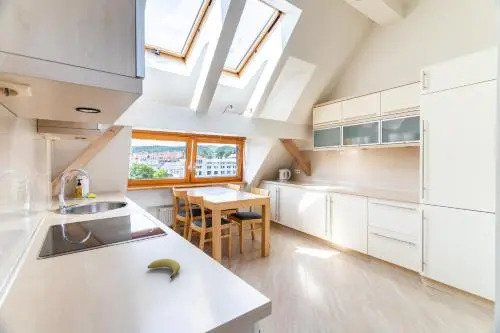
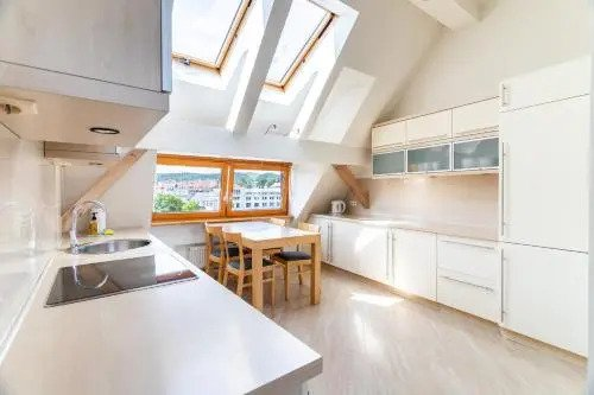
- fruit [147,258,181,280]
